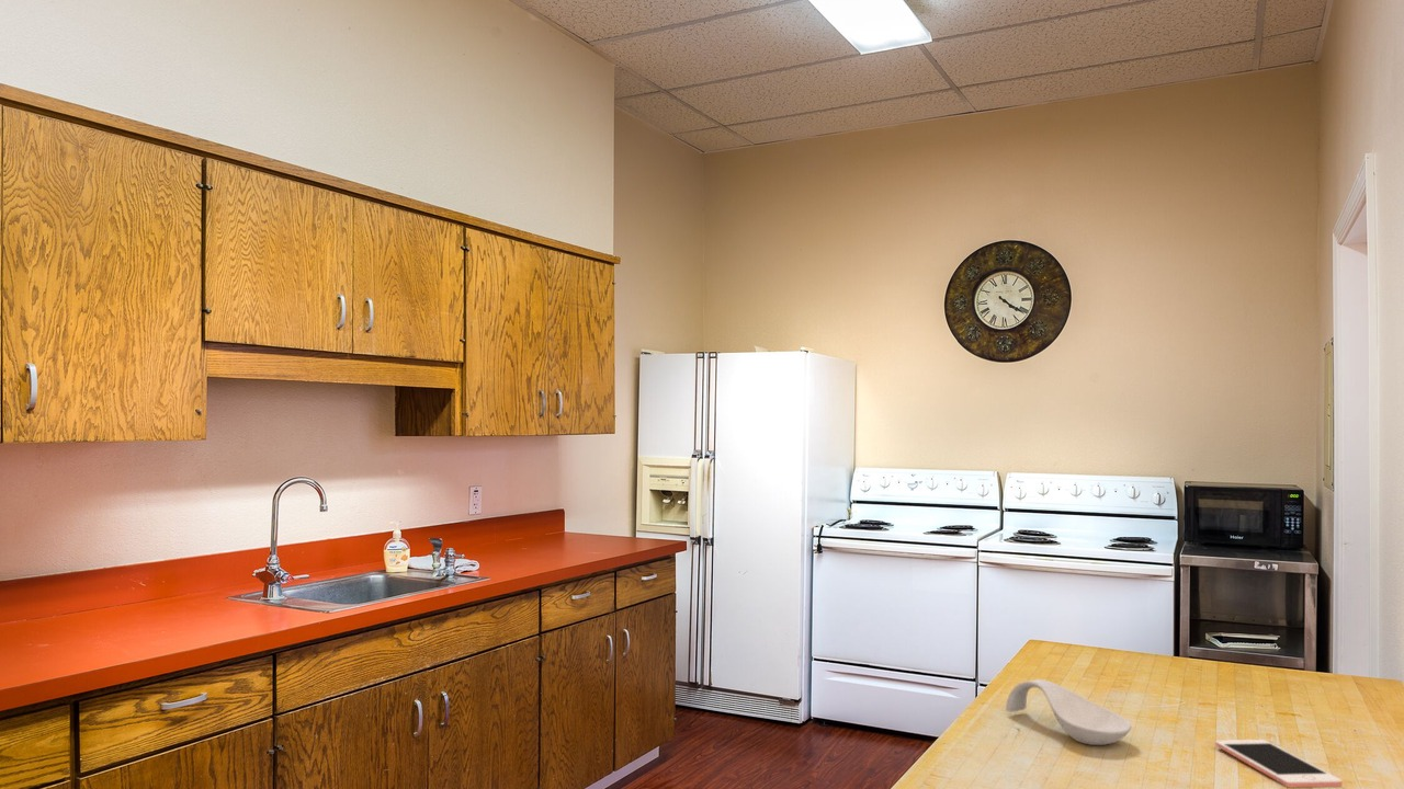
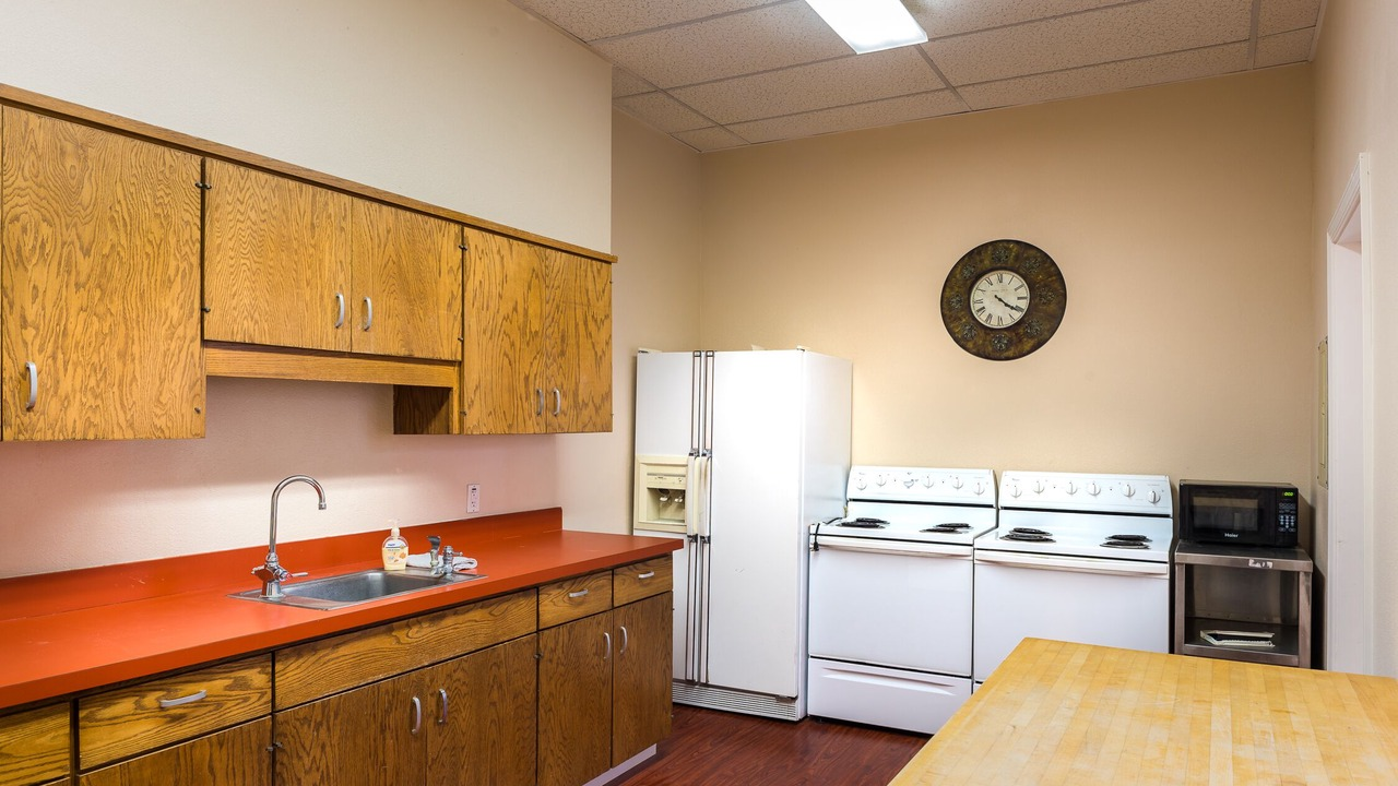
- spoon rest [1005,678,1132,746]
- cell phone [1214,739,1343,789]
